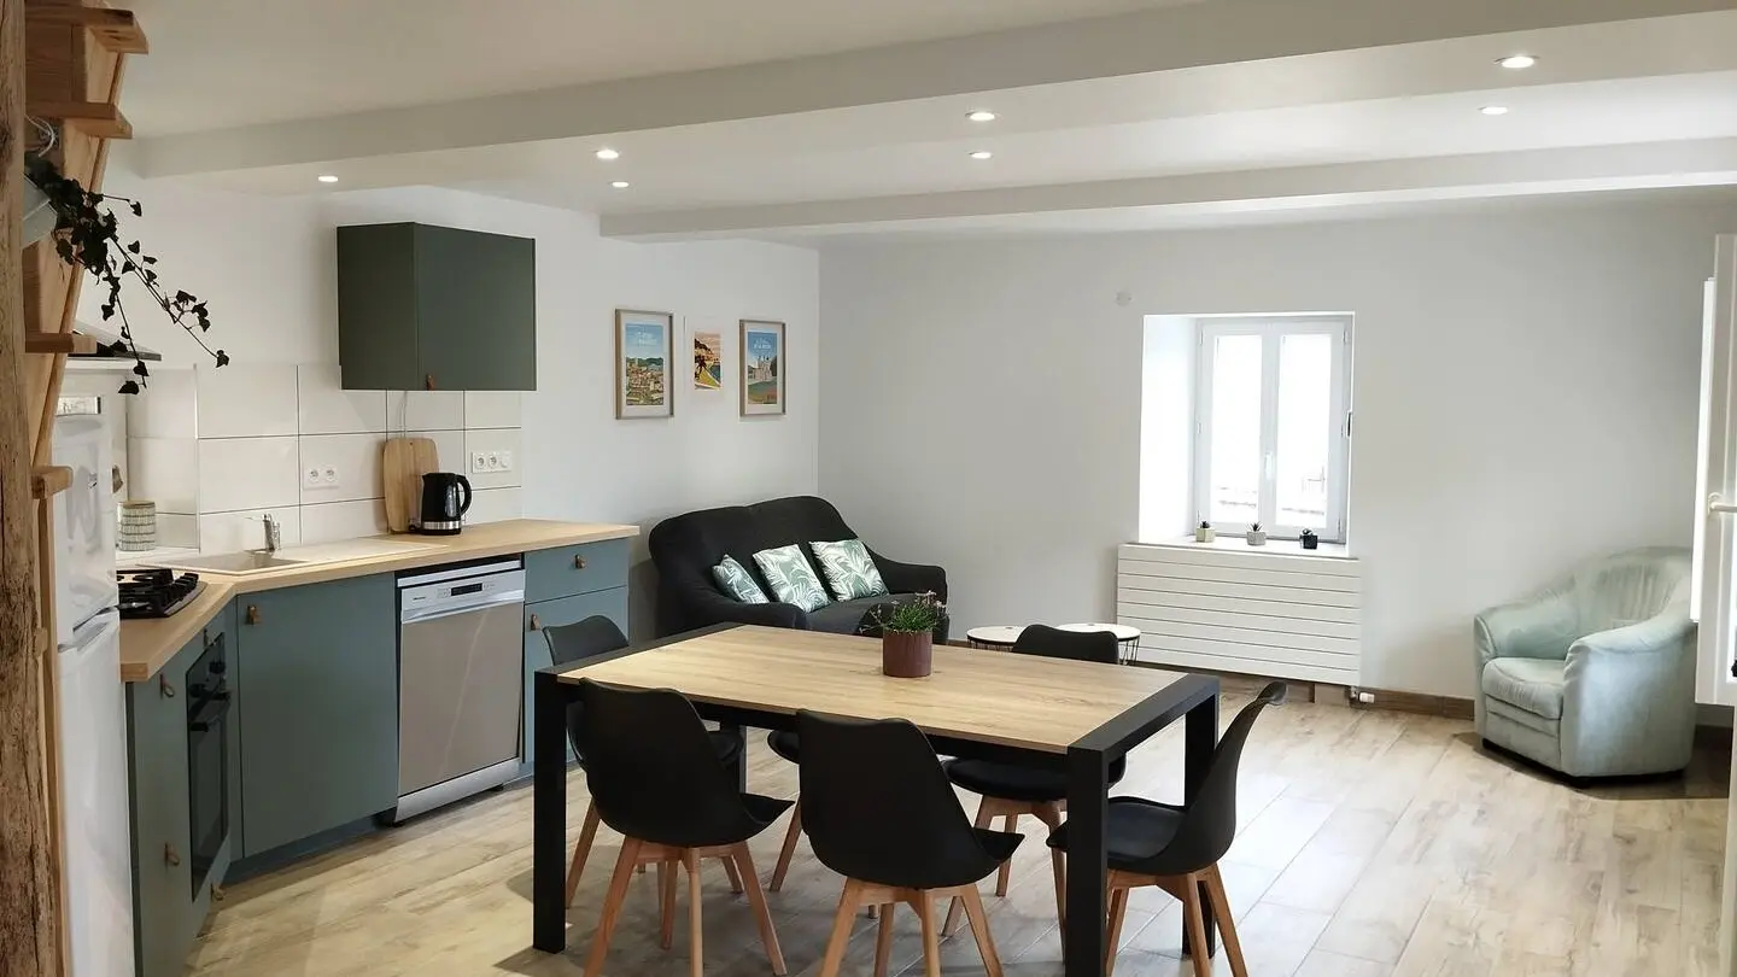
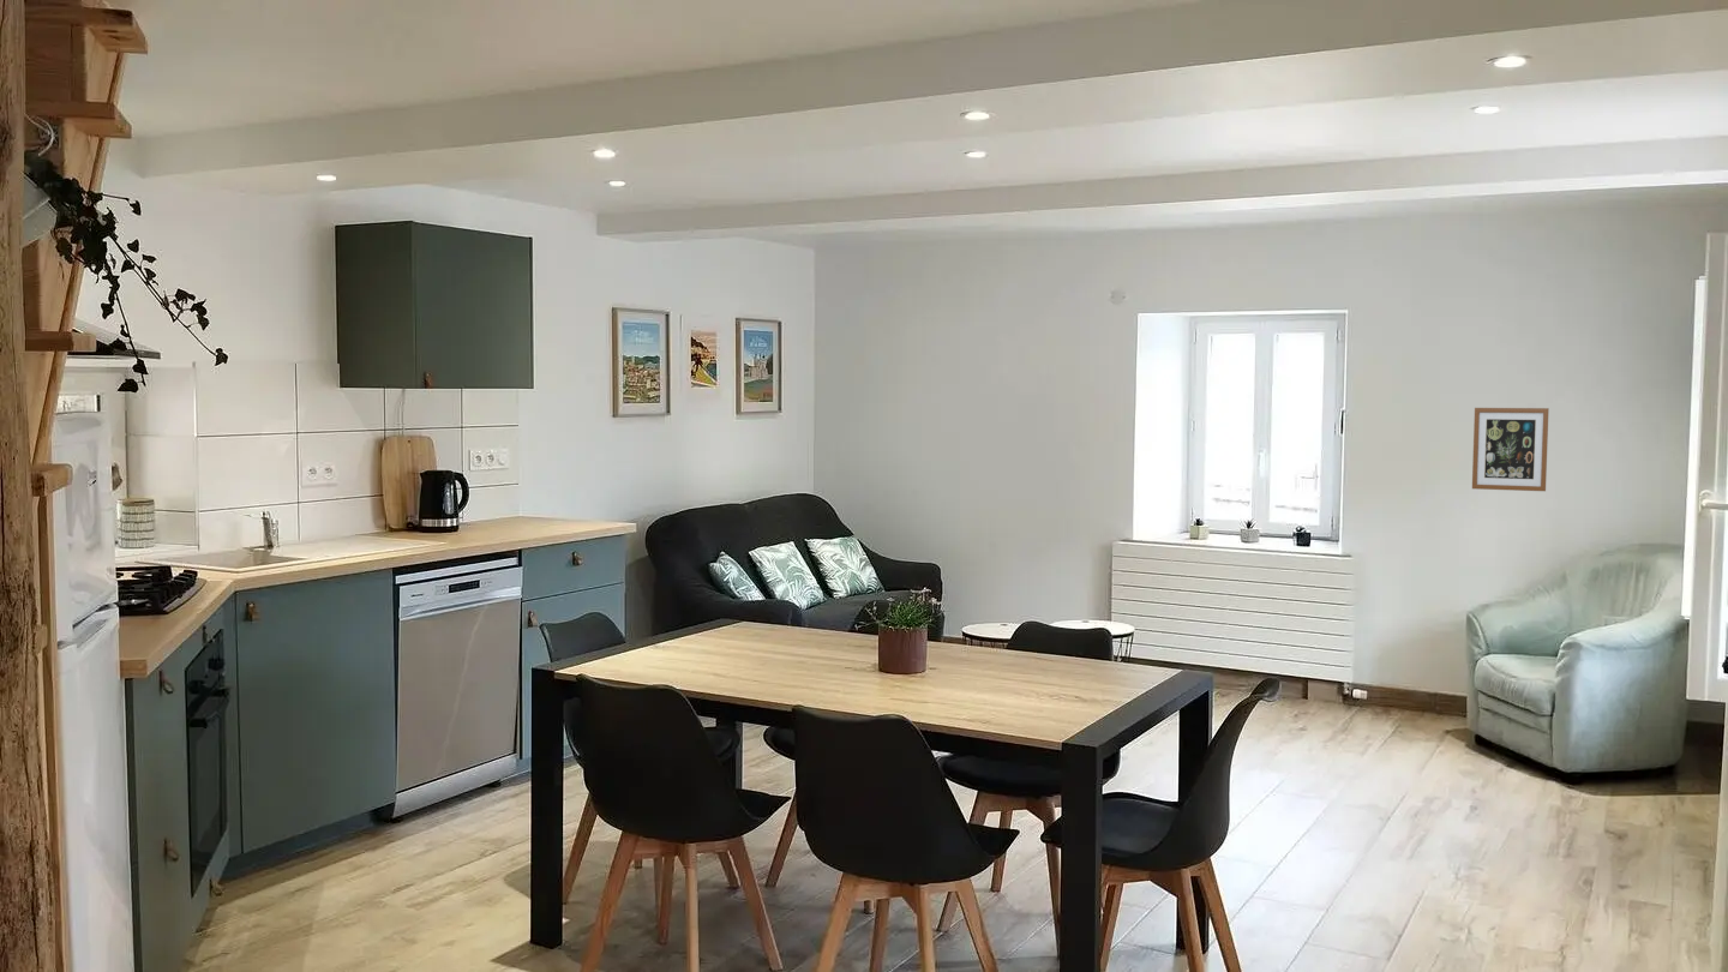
+ wall art [1471,407,1550,492]
